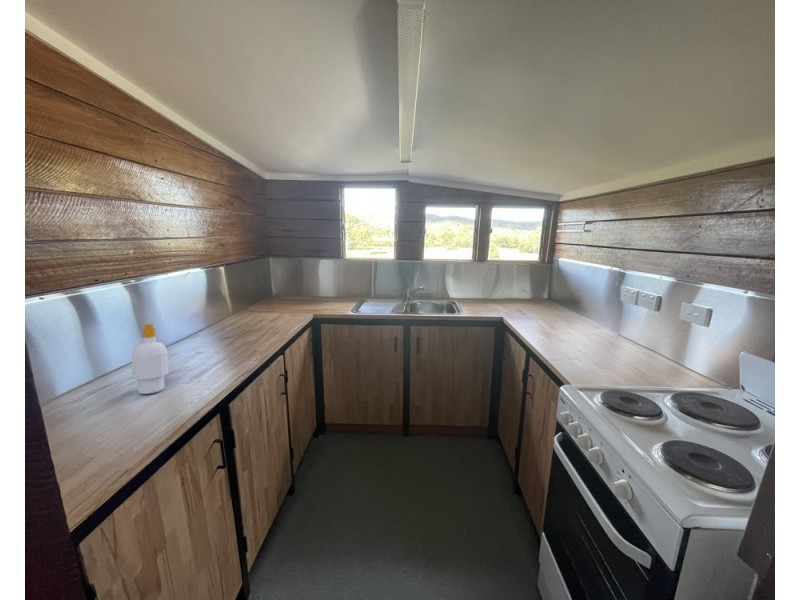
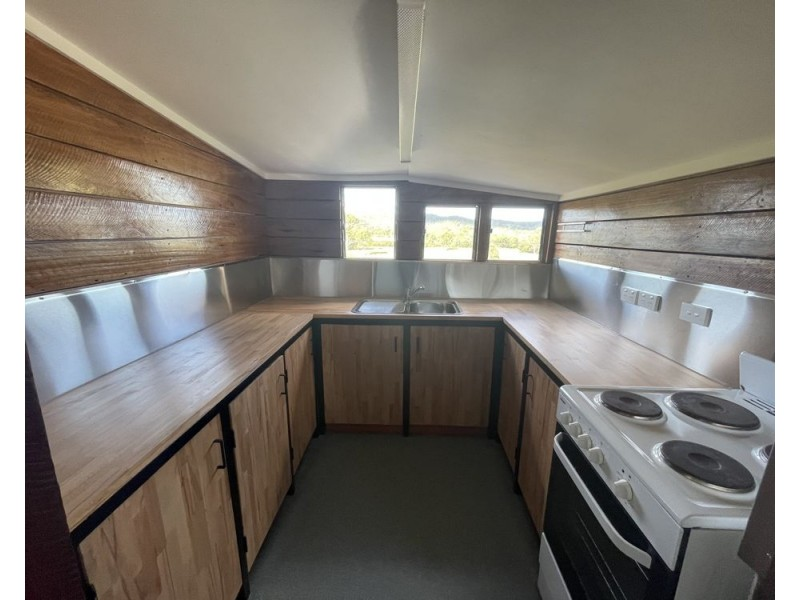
- soap bottle [131,323,169,395]
